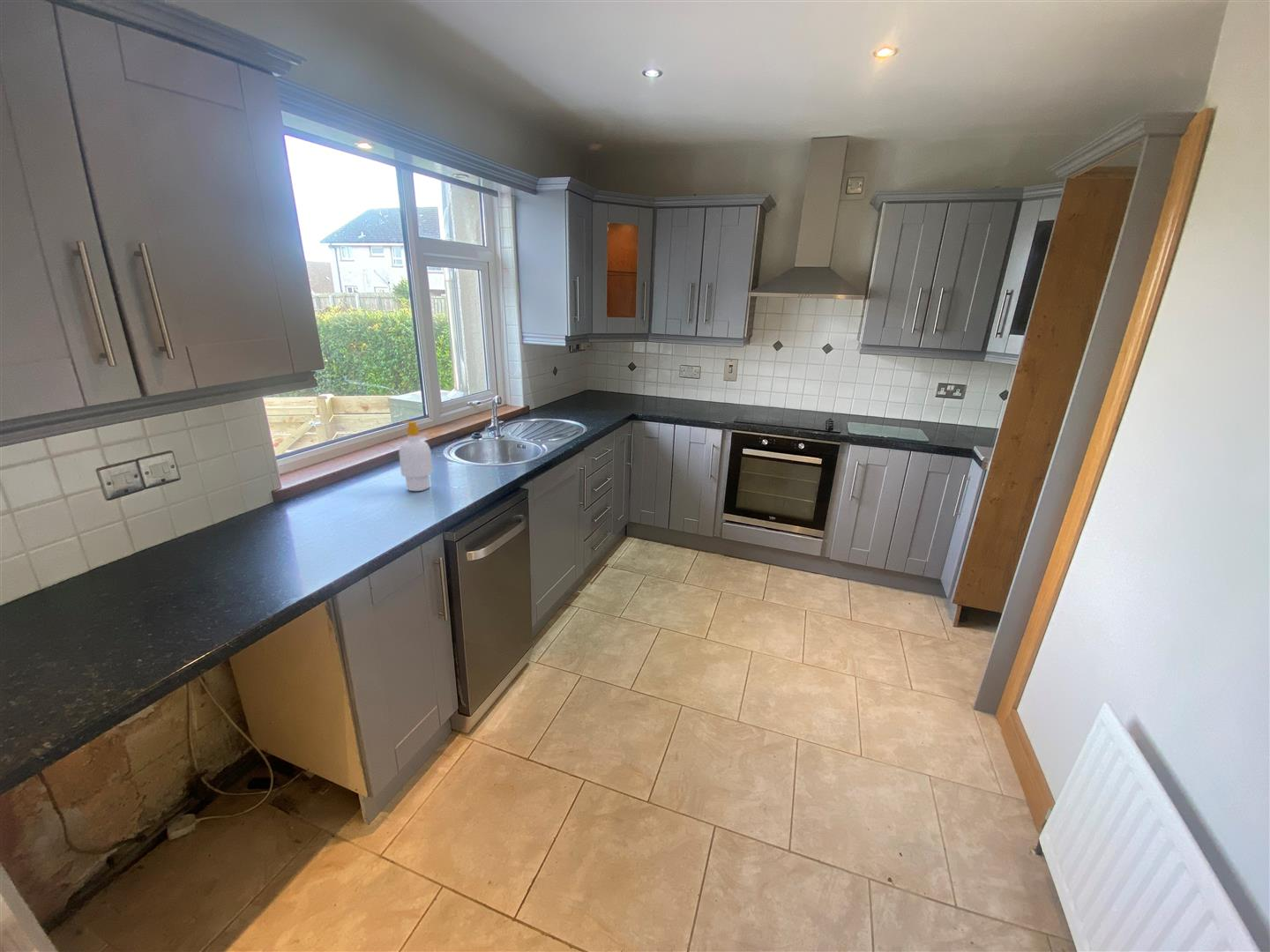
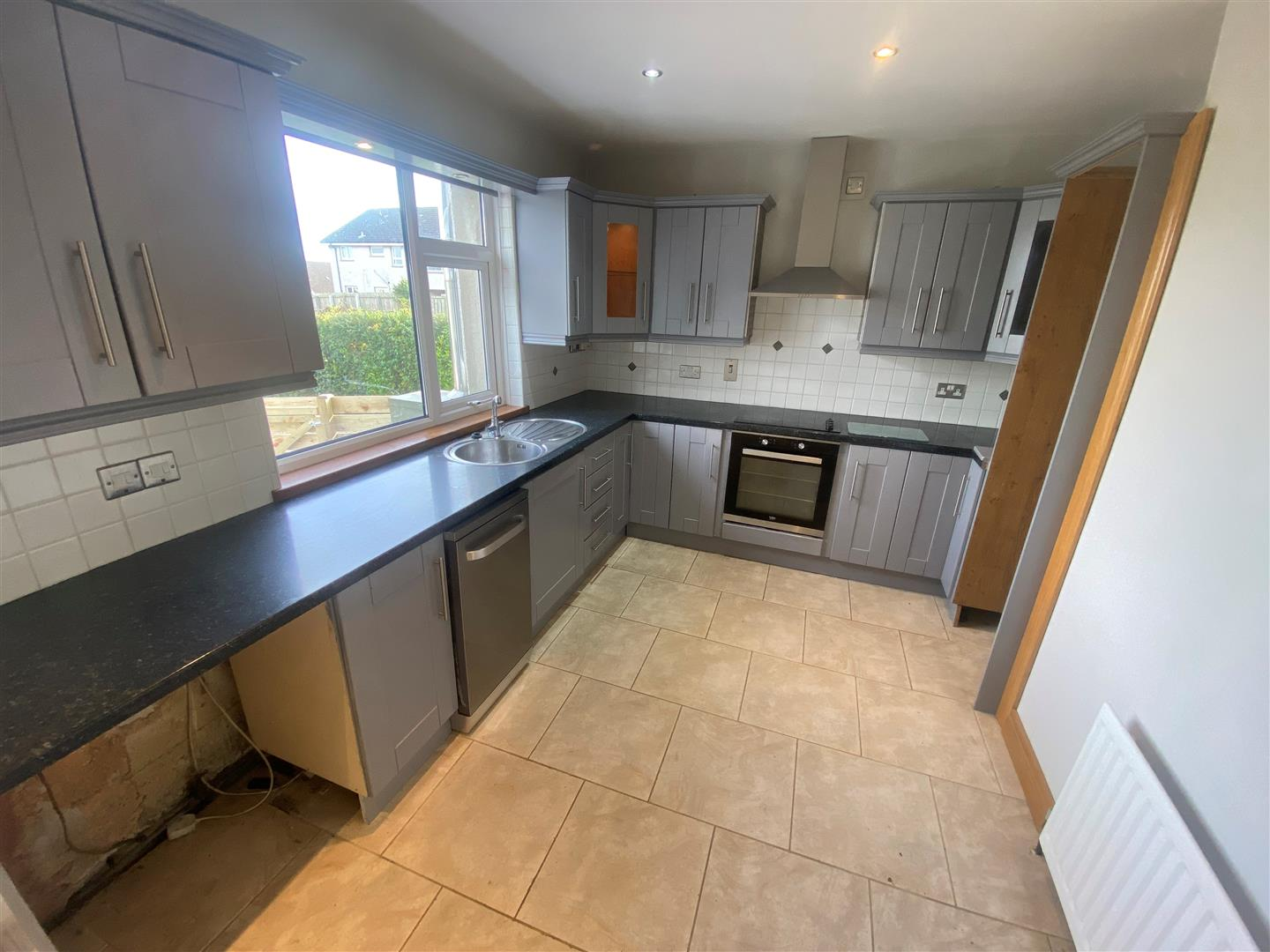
- soap bottle [398,420,433,492]
